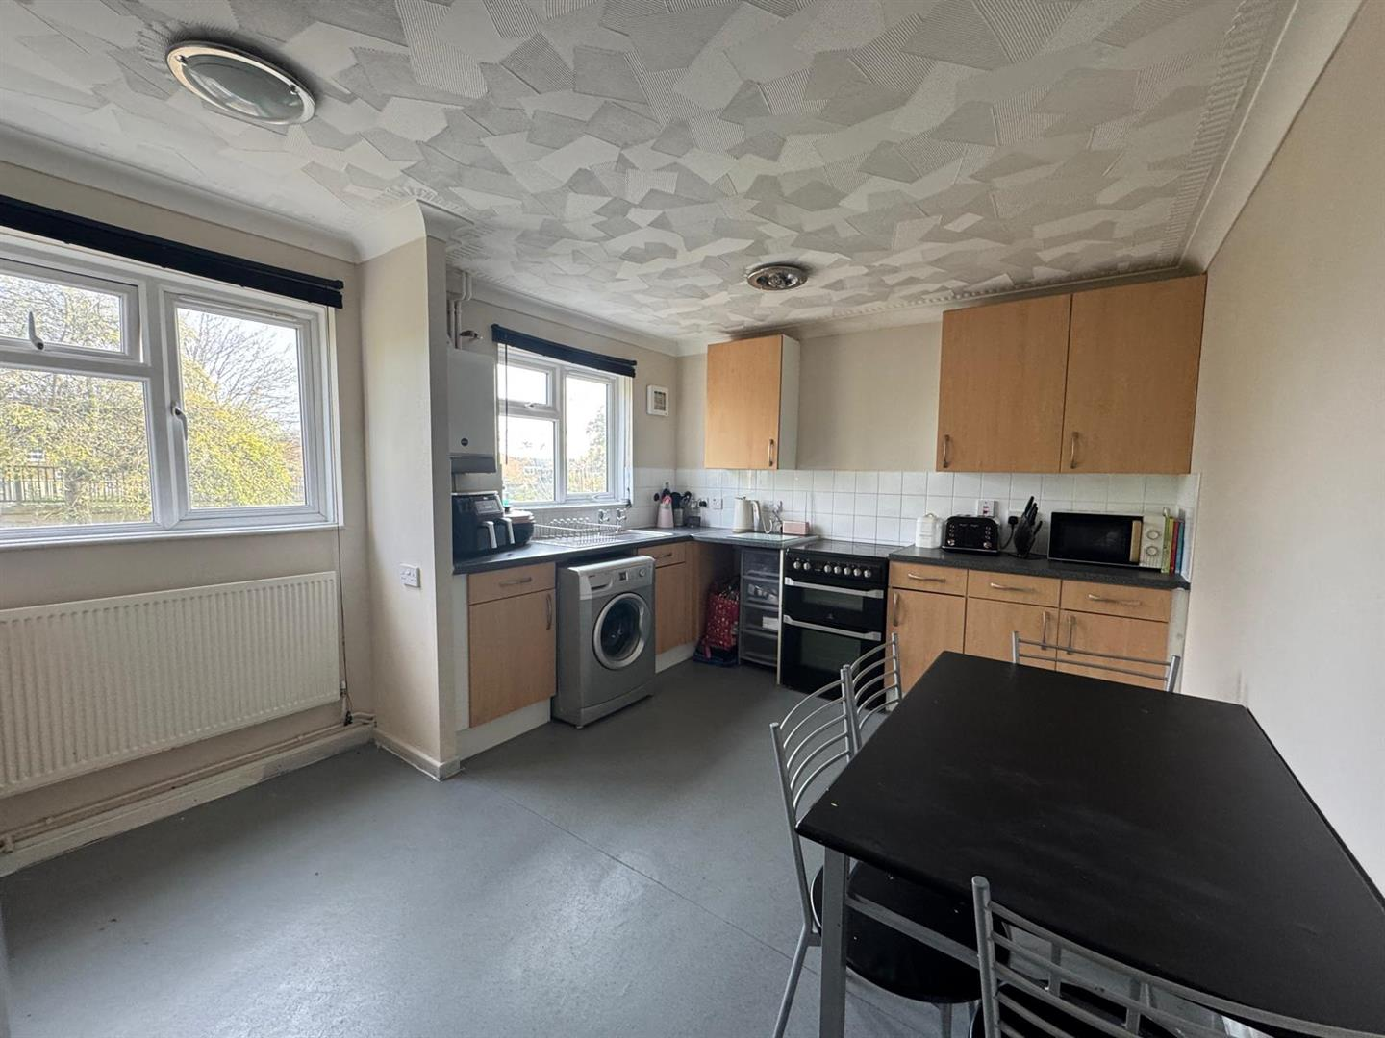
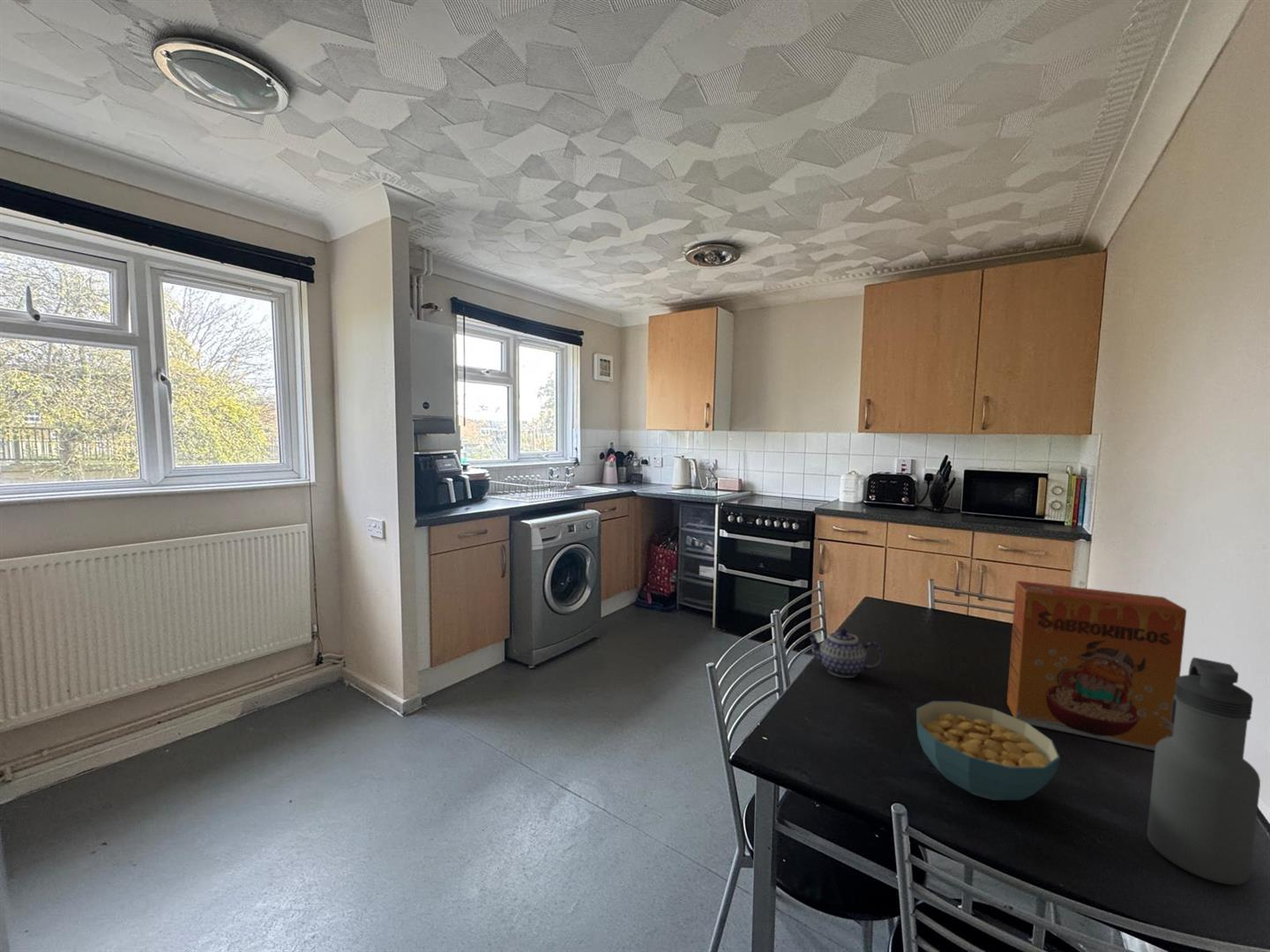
+ water bottle [1147,657,1261,886]
+ cereal box [1006,580,1187,752]
+ teapot [804,628,884,679]
+ cereal bowl [915,701,1061,801]
